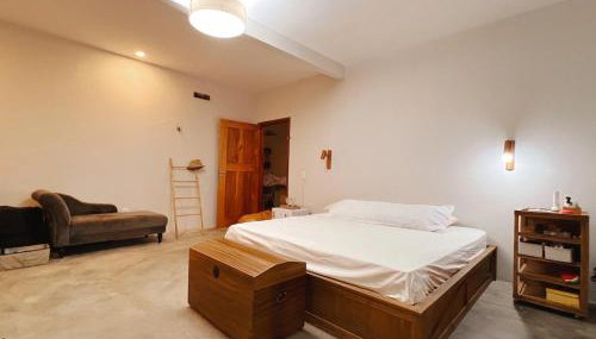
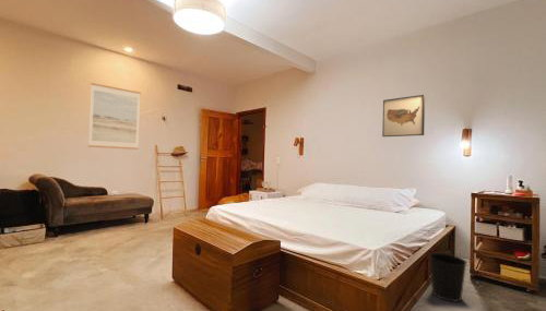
+ wall art [381,94,426,137]
+ wall art [87,82,142,151]
+ wastebasket [428,252,468,303]
